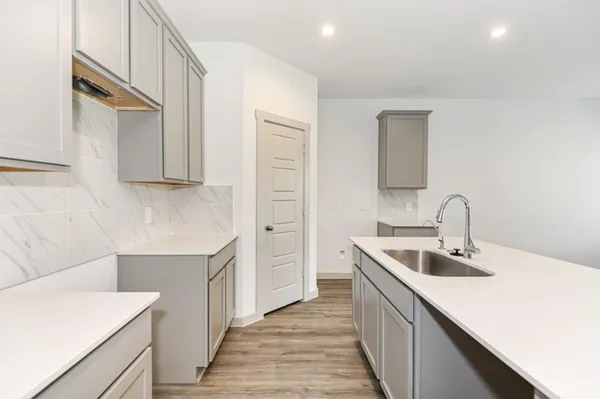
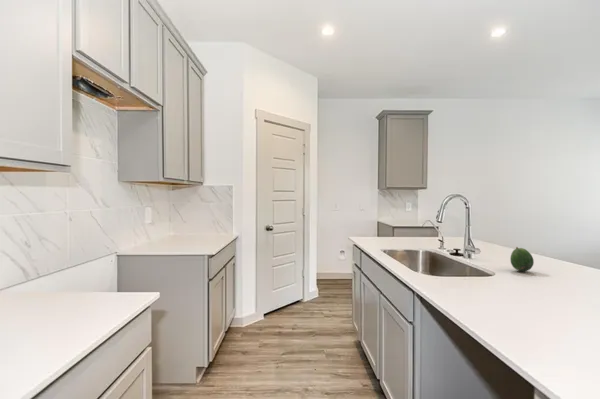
+ fruit [509,246,535,272]
